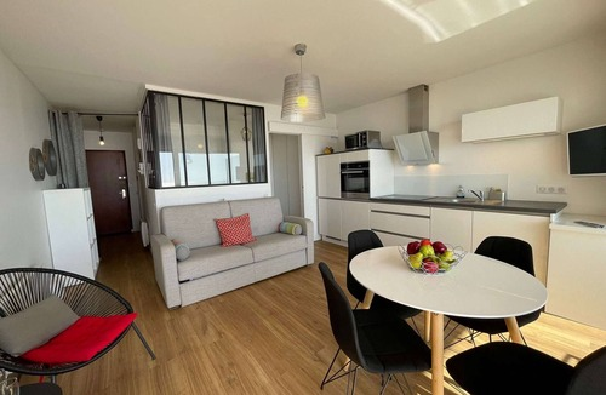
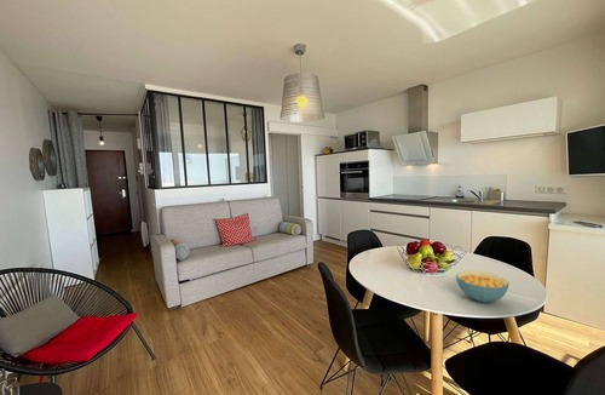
+ cereal bowl [455,269,511,304]
